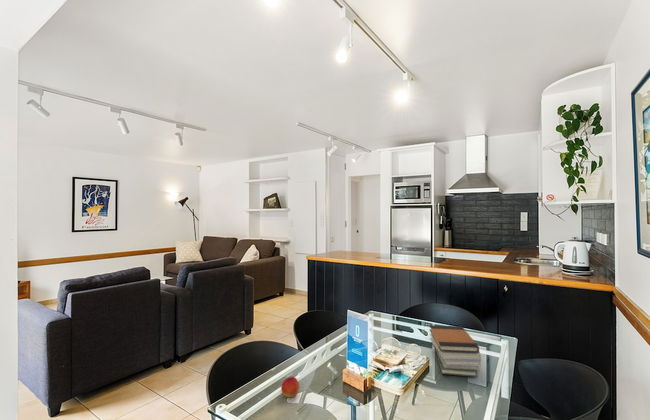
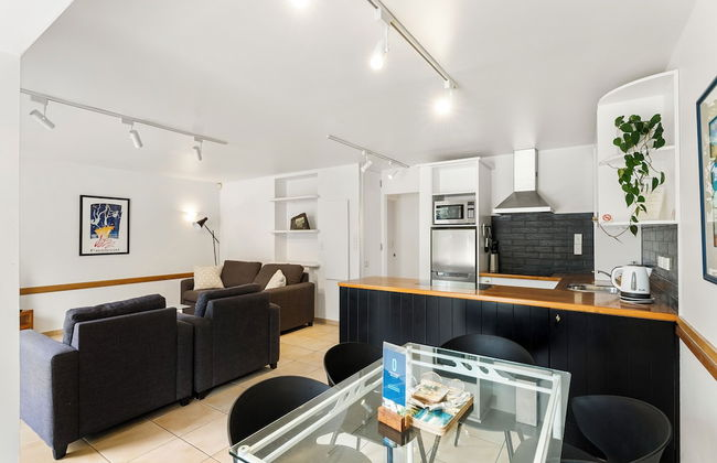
- peach [280,376,300,398]
- book stack [428,324,482,378]
